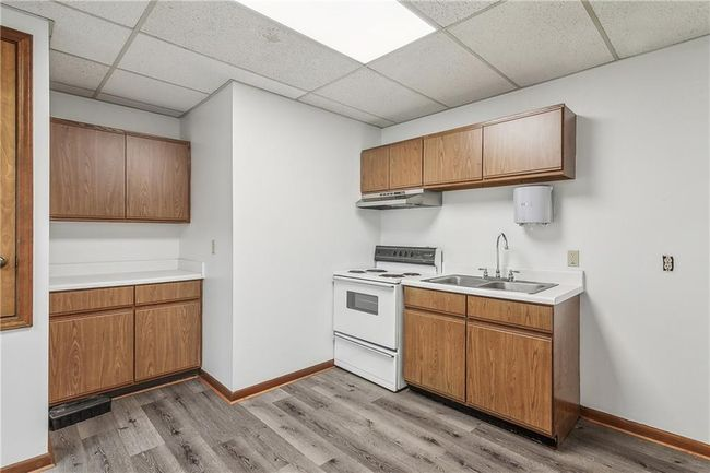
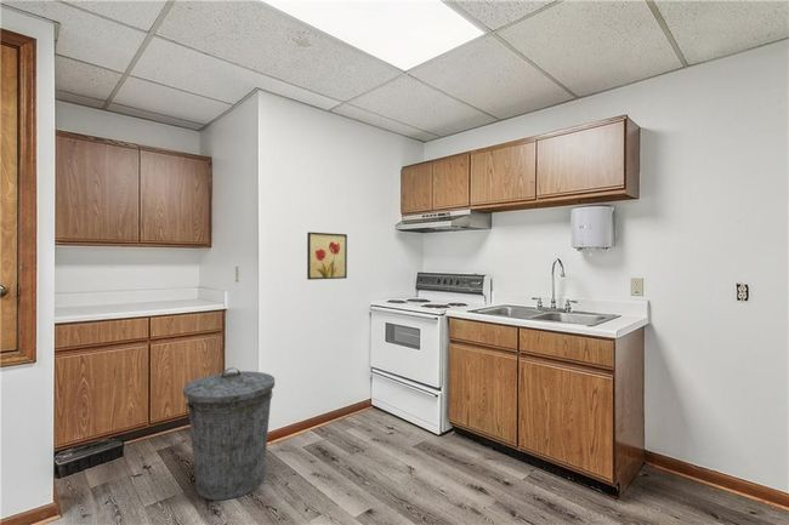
+ wall art [306,232,348,281]
+ trash can [182,366,276,501]
